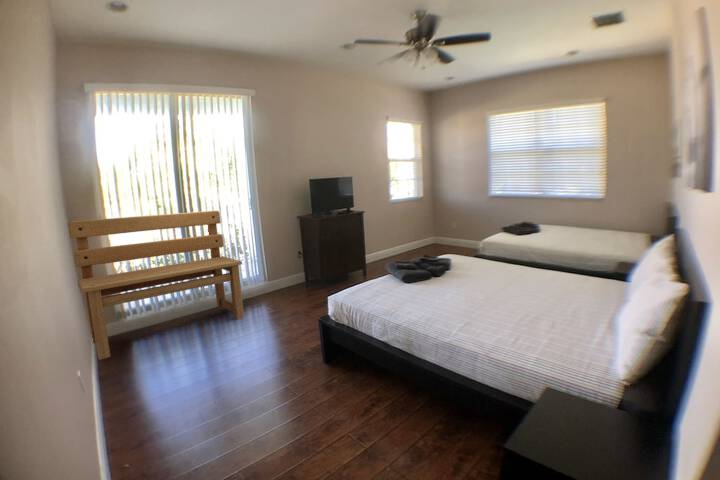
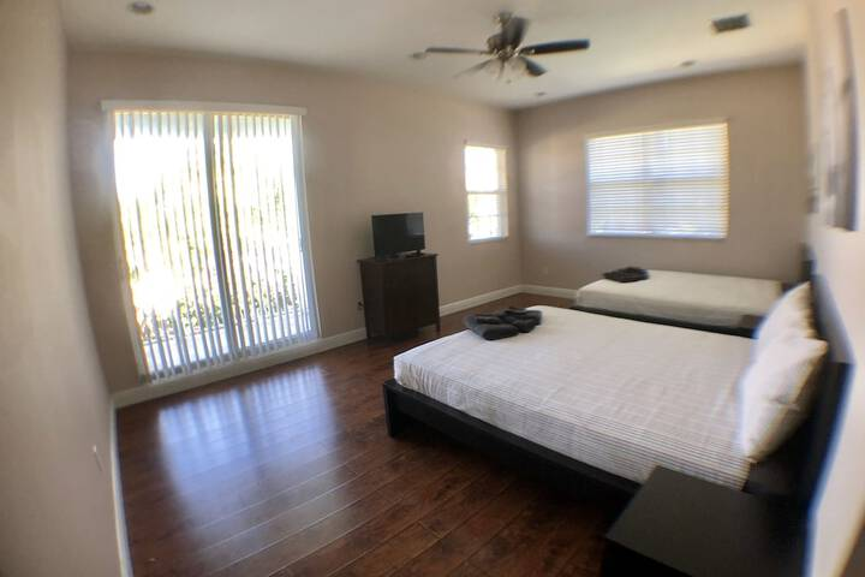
- bench [67,210,245,361]
